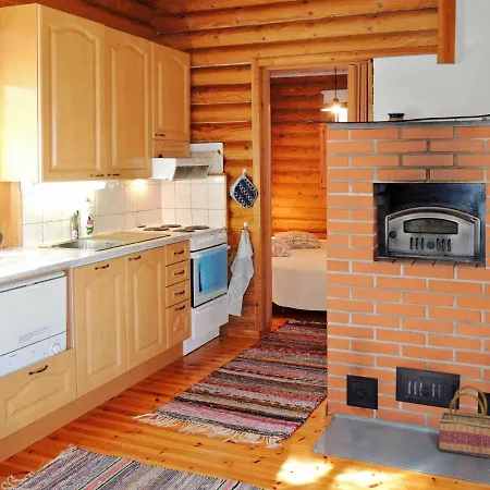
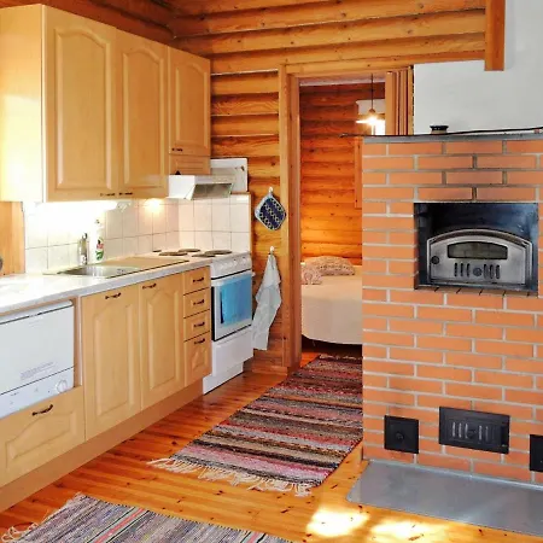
- basket [438,384,490,458]
